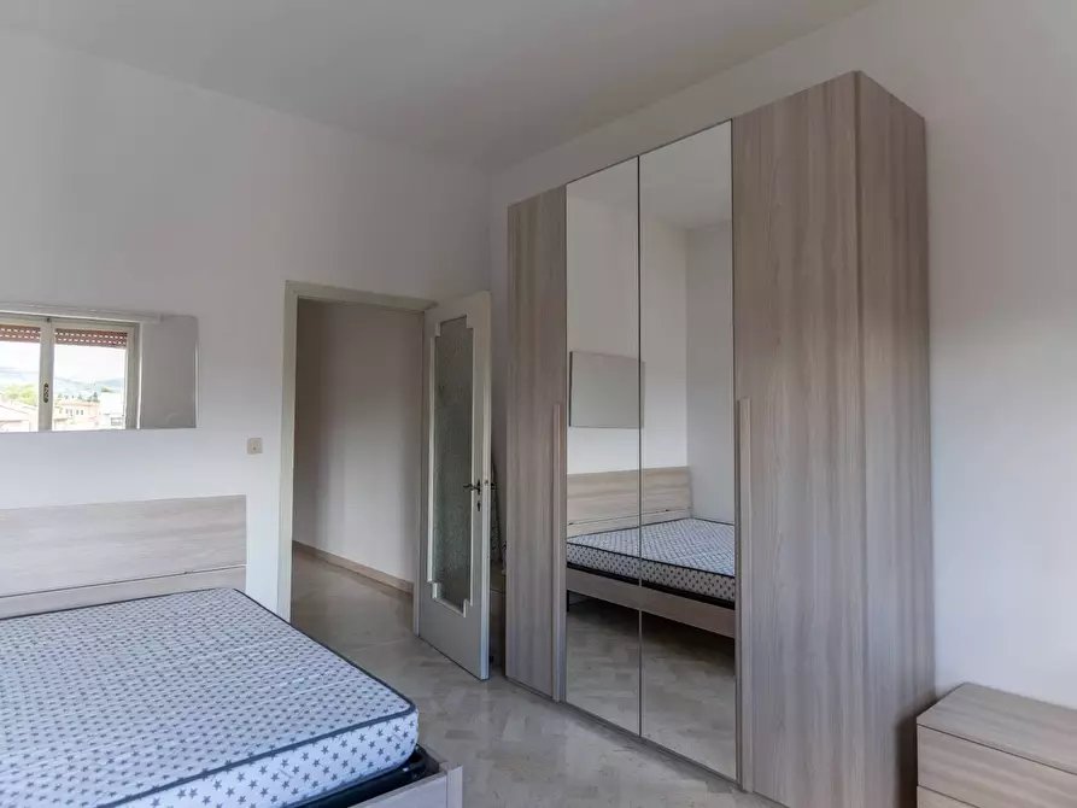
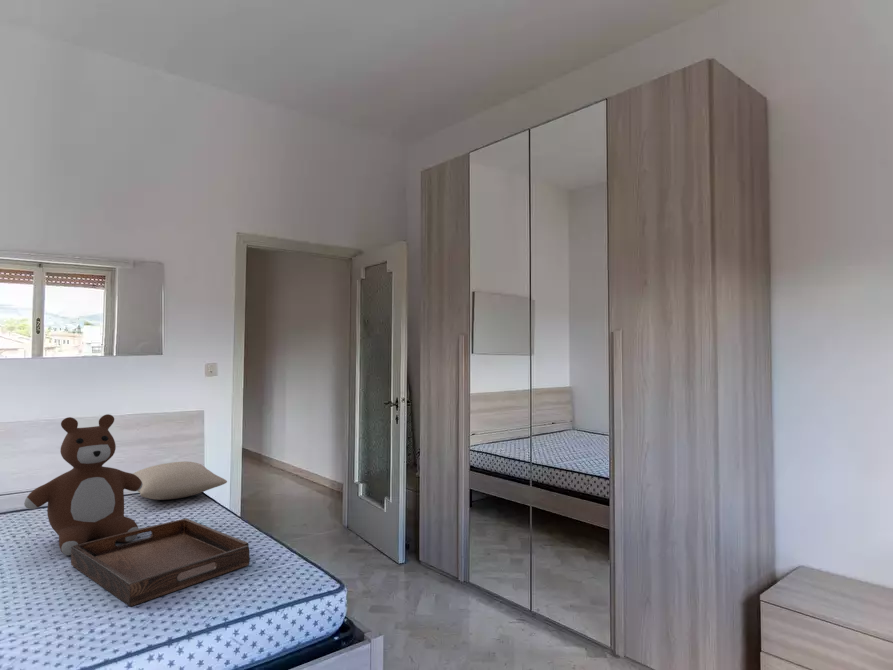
+ teddy bear [23,413,142,556]
+ pillow [132,460,228,501]
+ serving tray [70,517,251,607]
